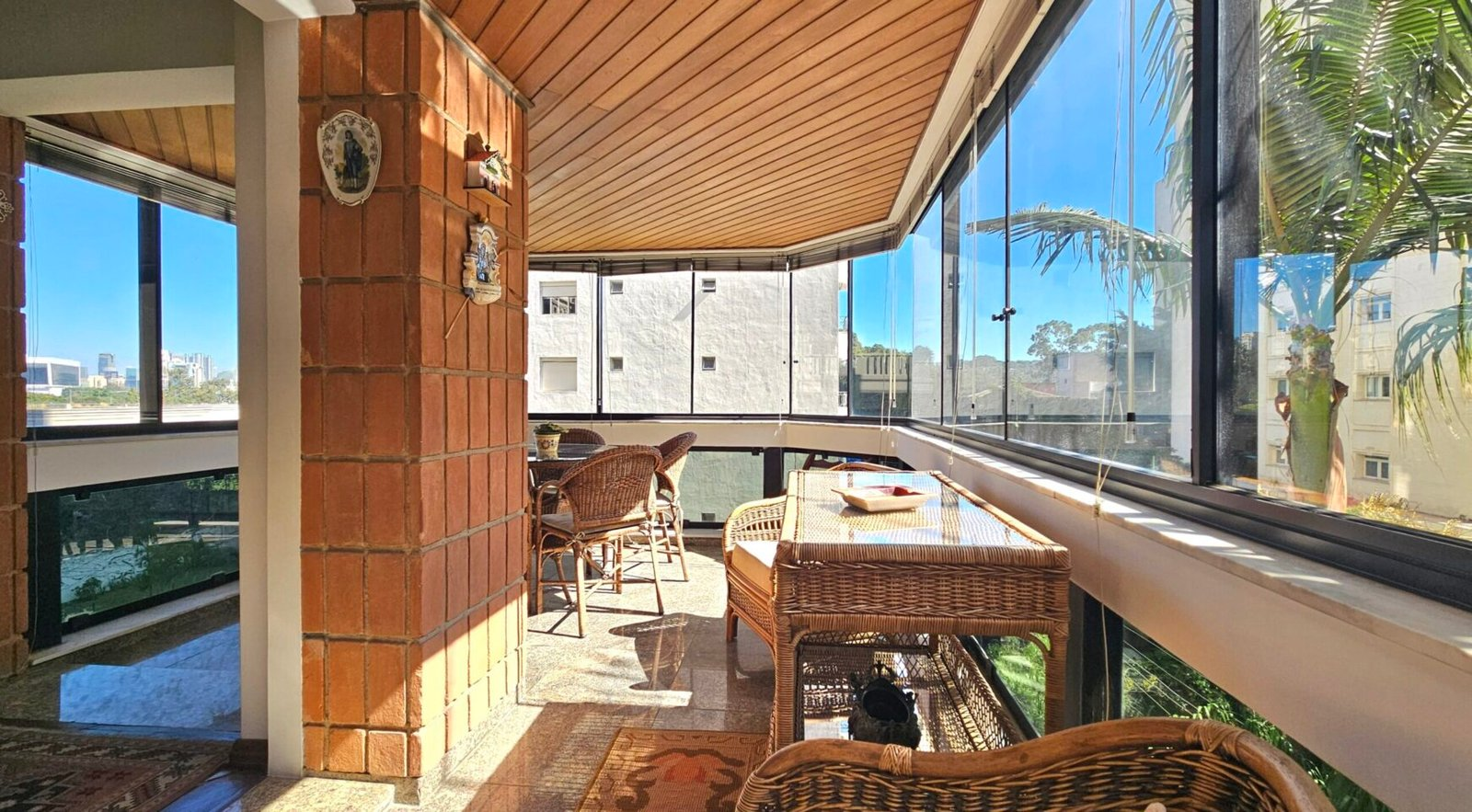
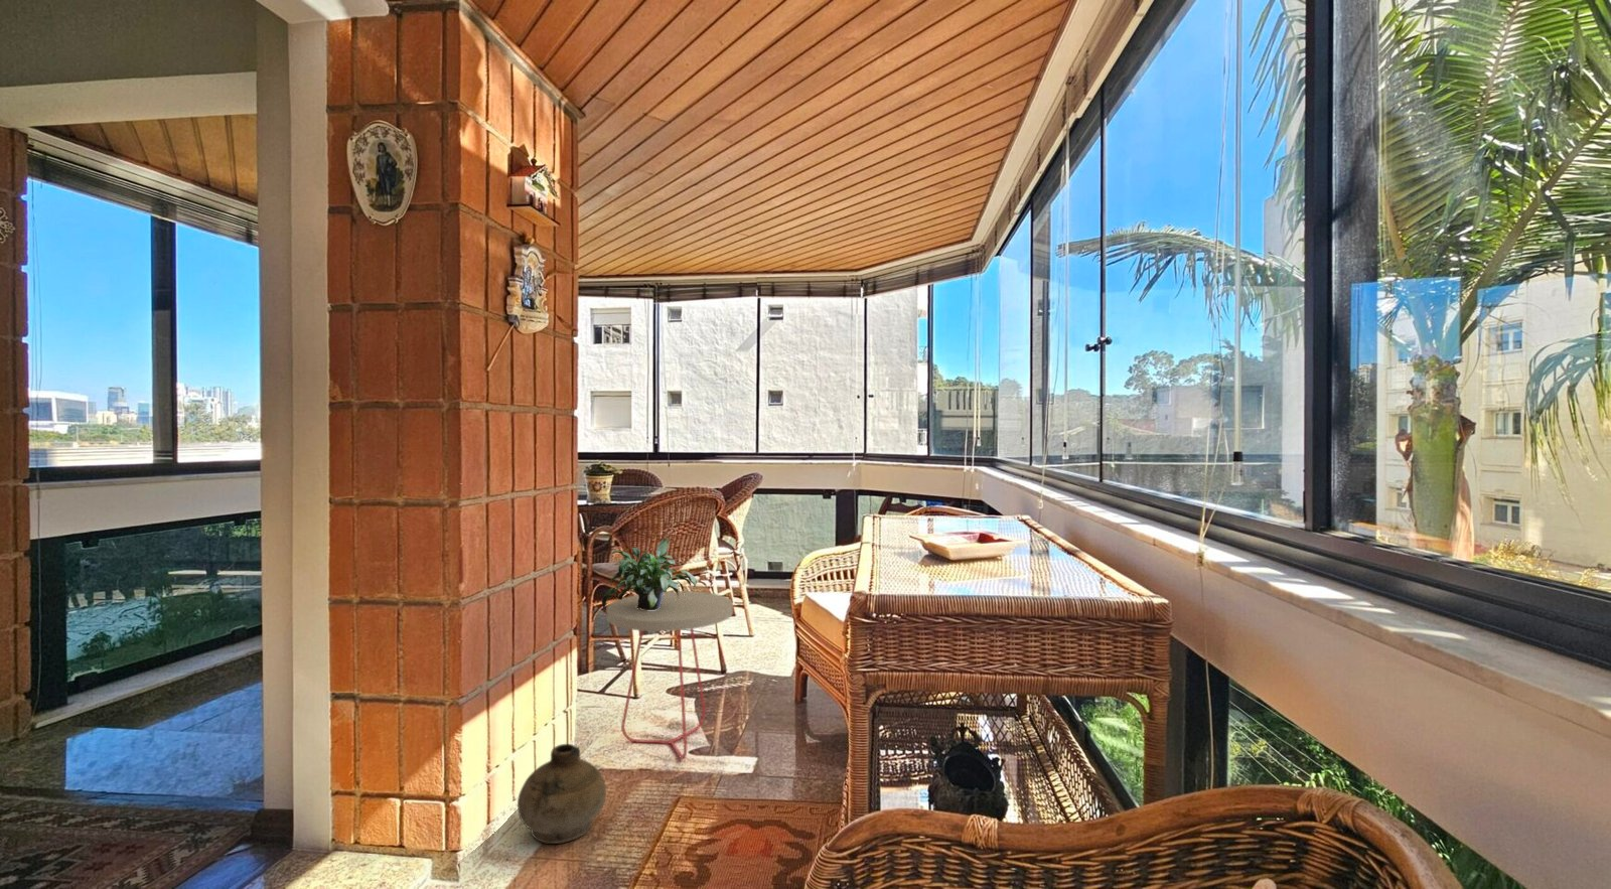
+ side table [606,590,734,760]
+ potted plant [601,538,698,610]
+ ceramic jug [517,743,607,845]
